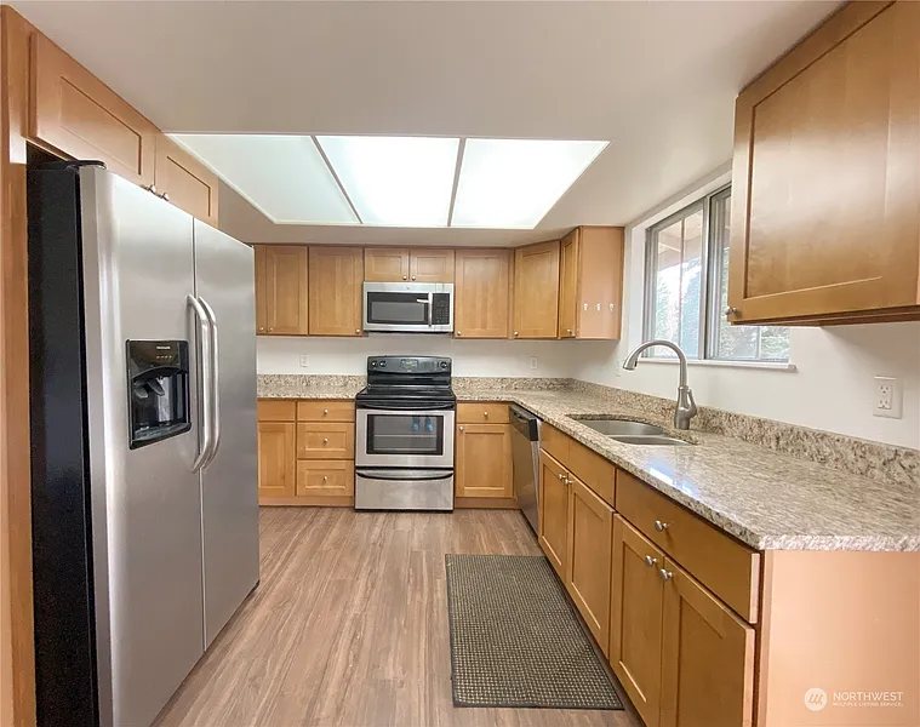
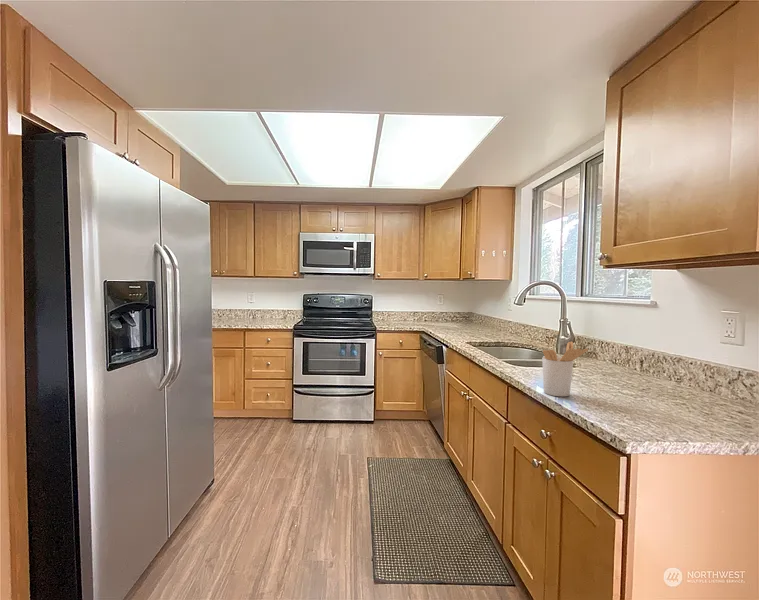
+ utensil holder [541,341,589,398]
